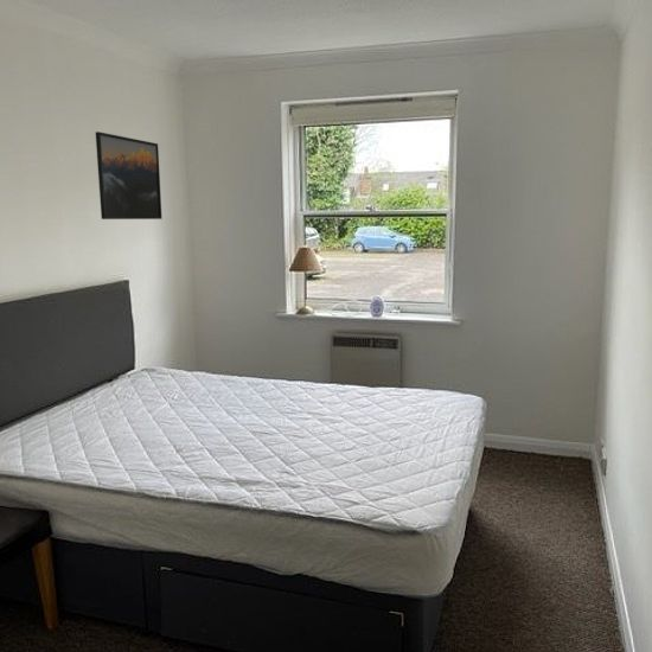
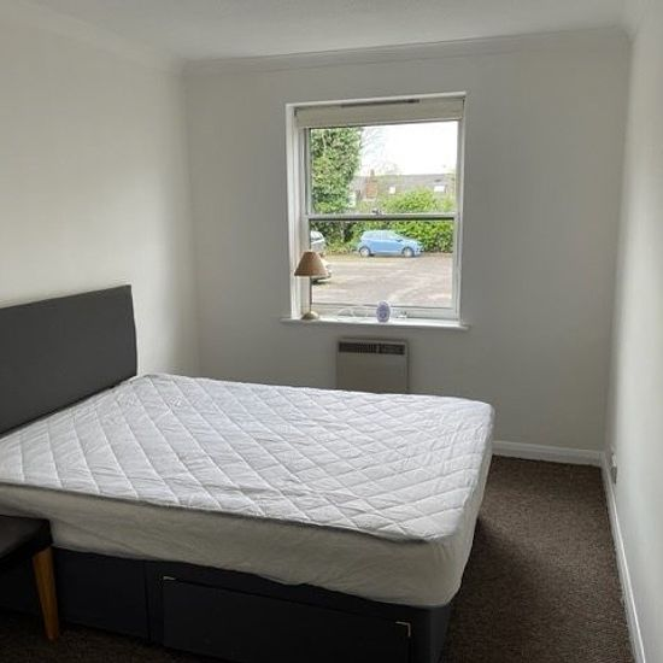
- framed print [95,130,164,220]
